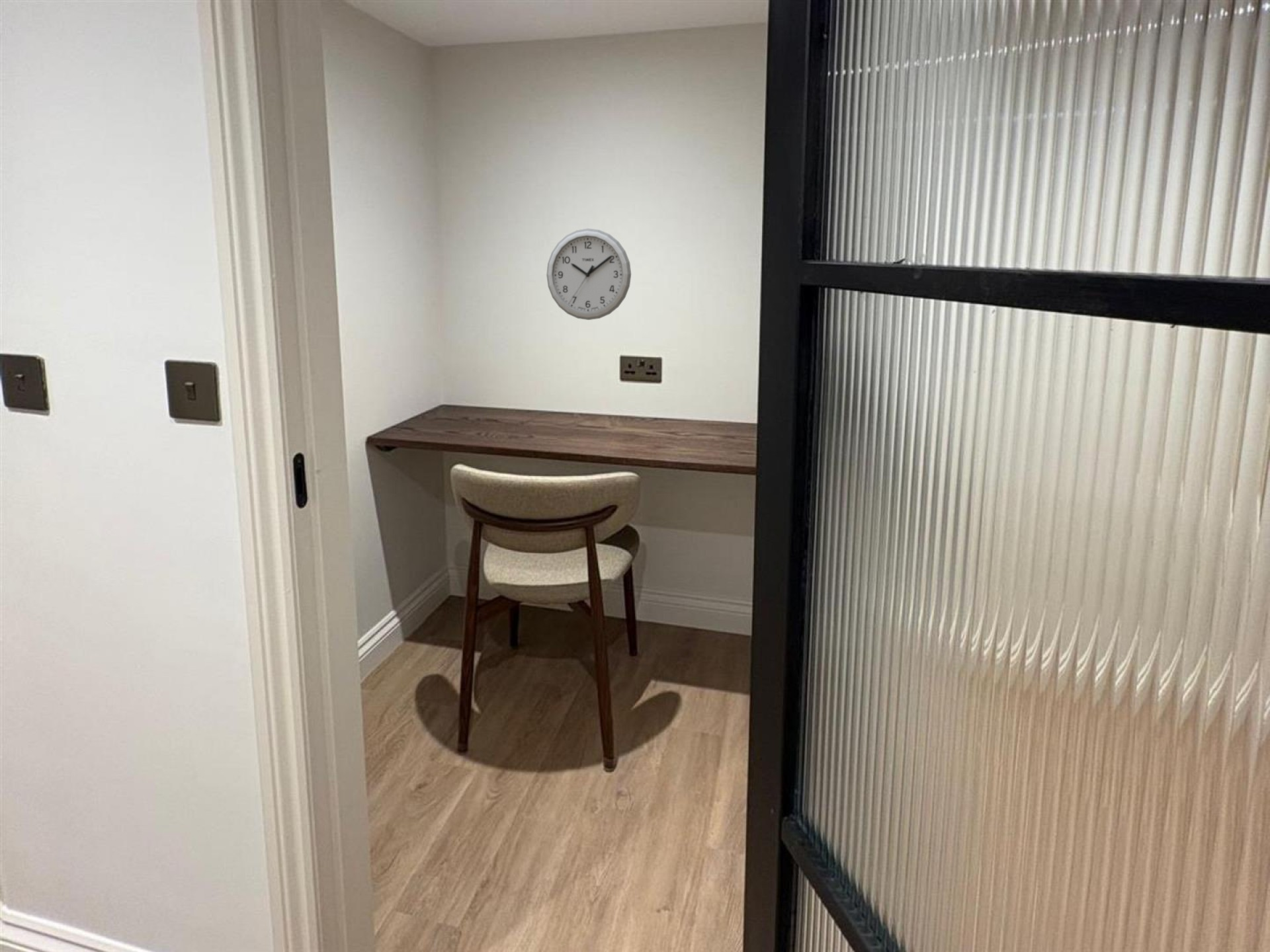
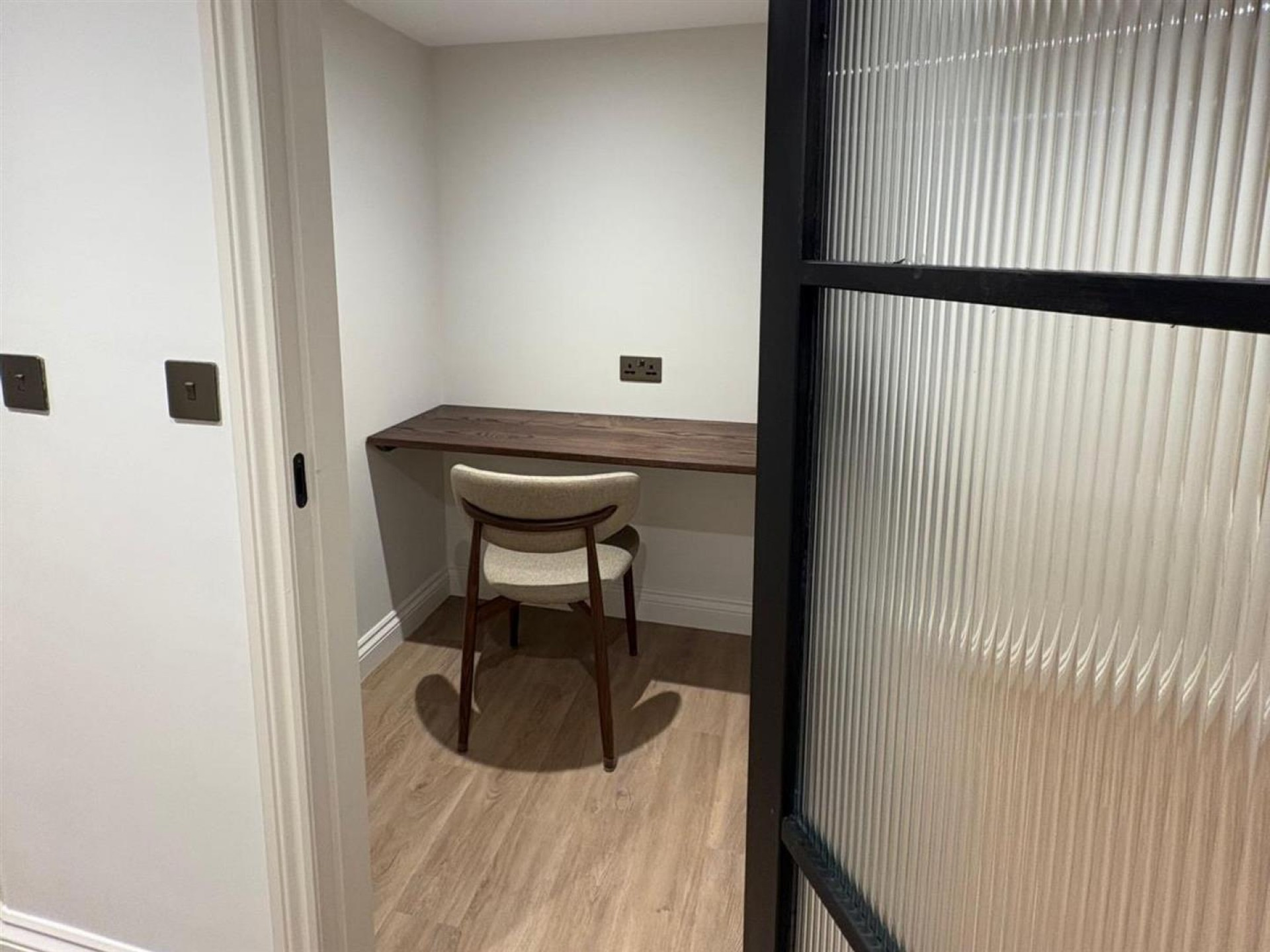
- wall clock [546,227,632,321]
